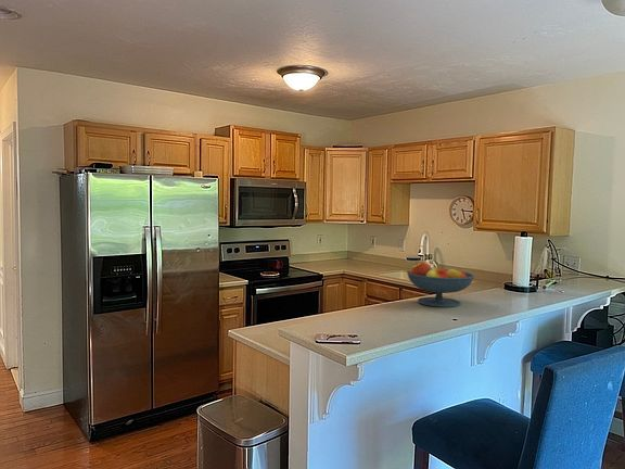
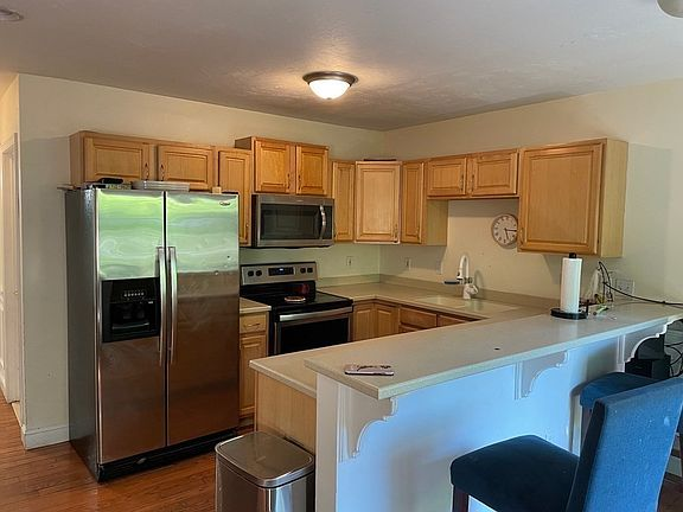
- fruit bowl [406,262,475,308]
